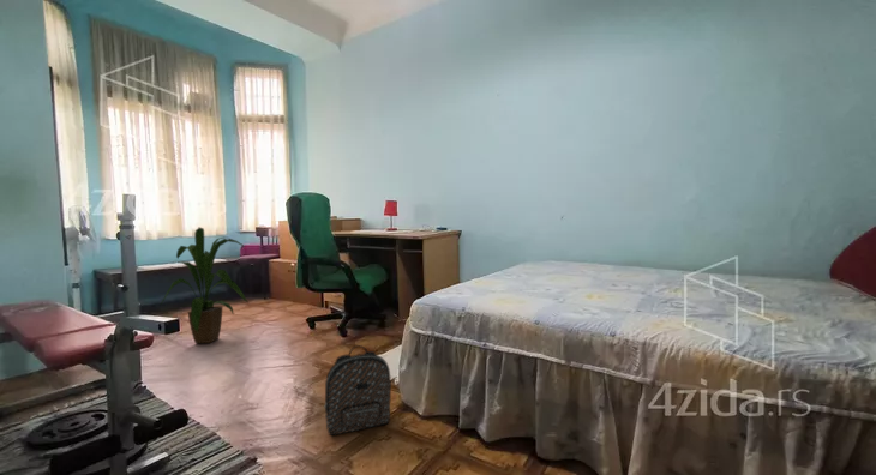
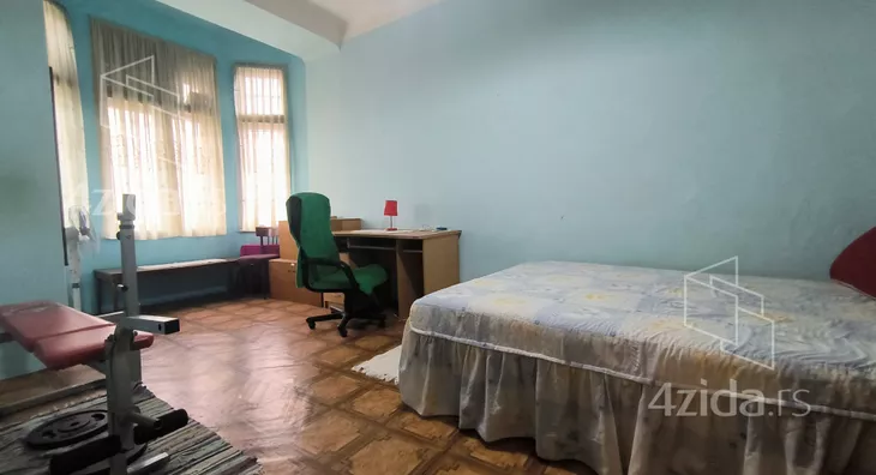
- backpack [323,344,392,437]
- house plant [158,227,250,344]
